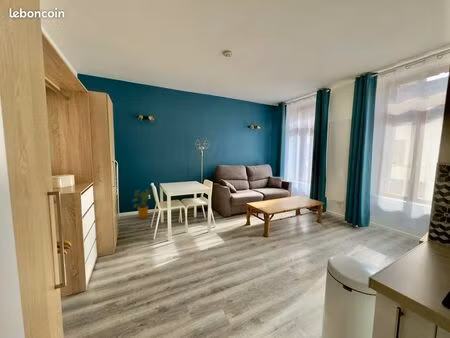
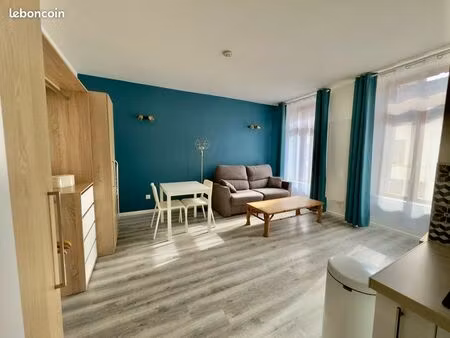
- house plant [131,188,152,220]
